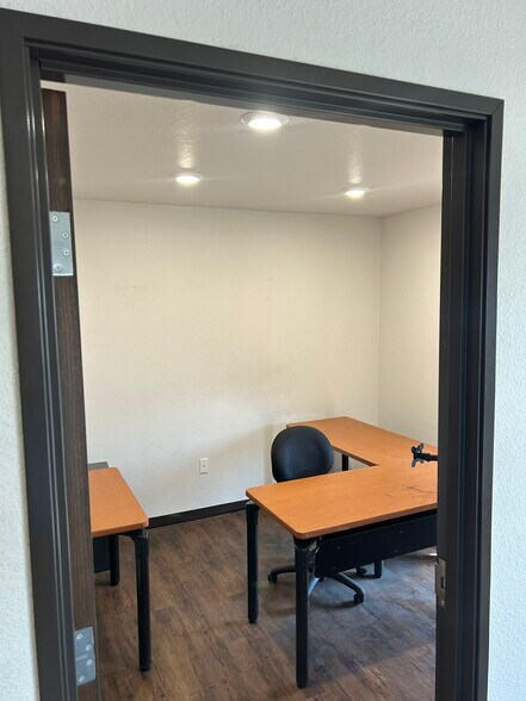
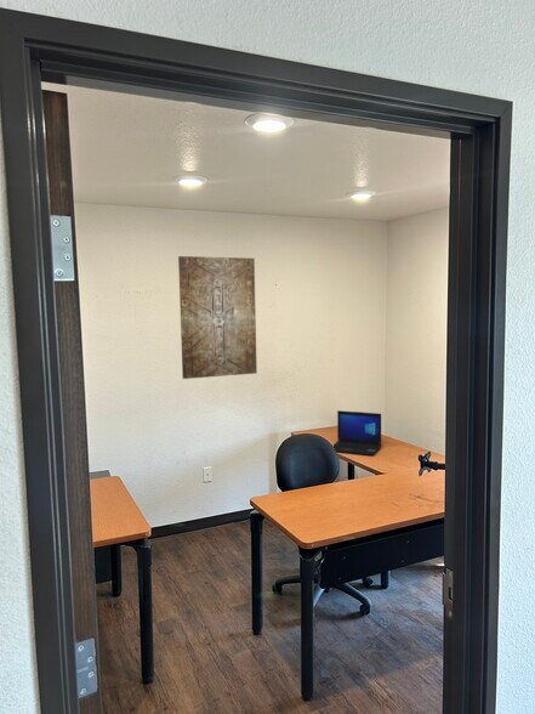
+ laptop [332,409,382,457]
+ wall art [177,255,258,380]
